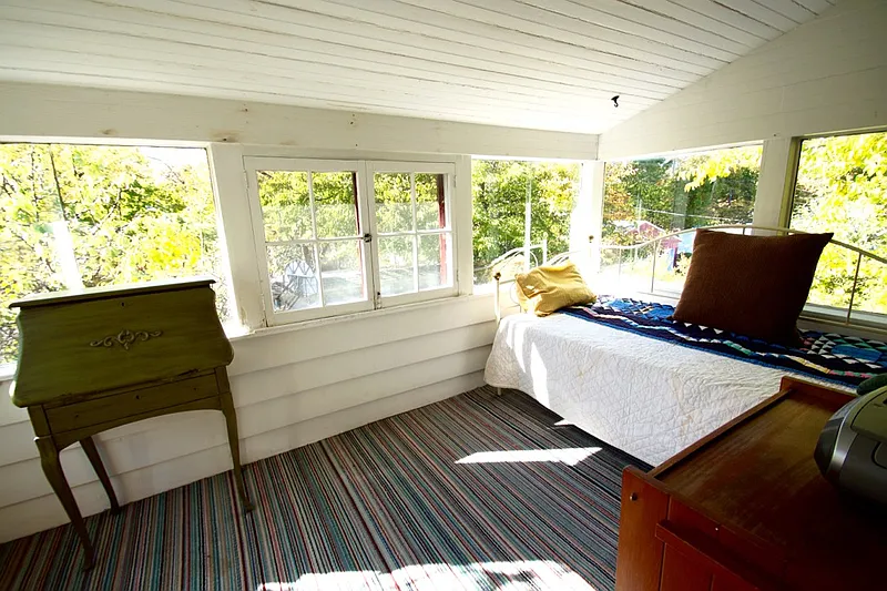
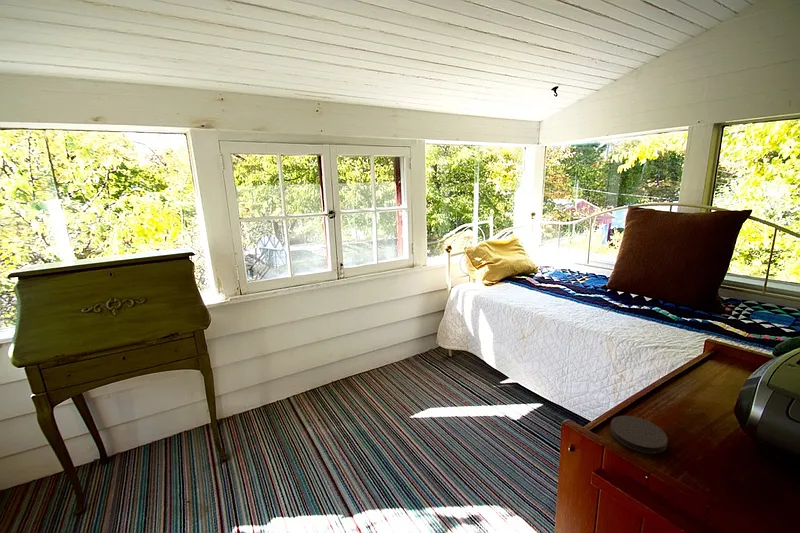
+ coaster [609,415,669,455]
